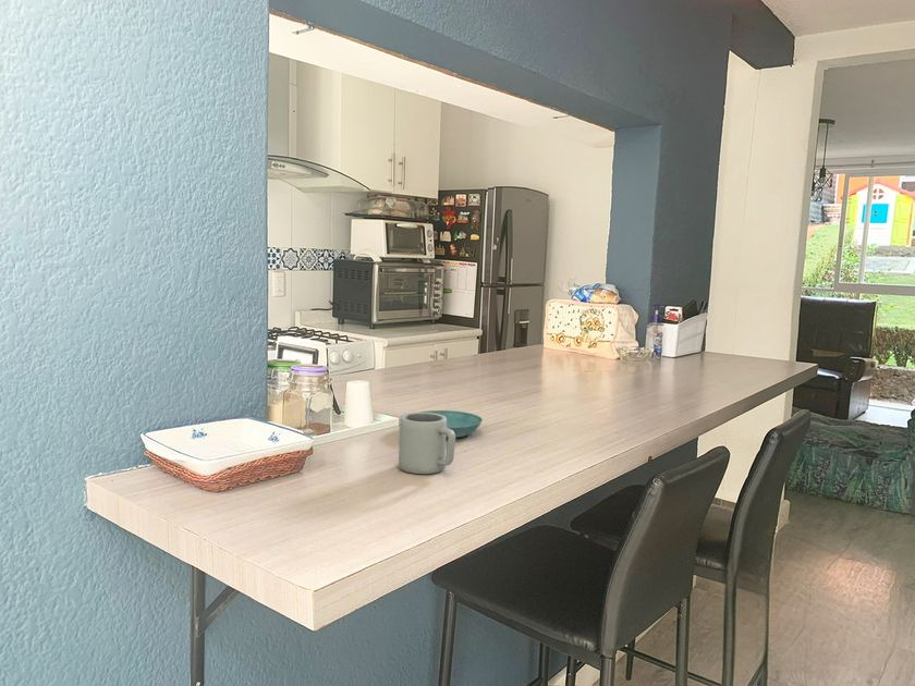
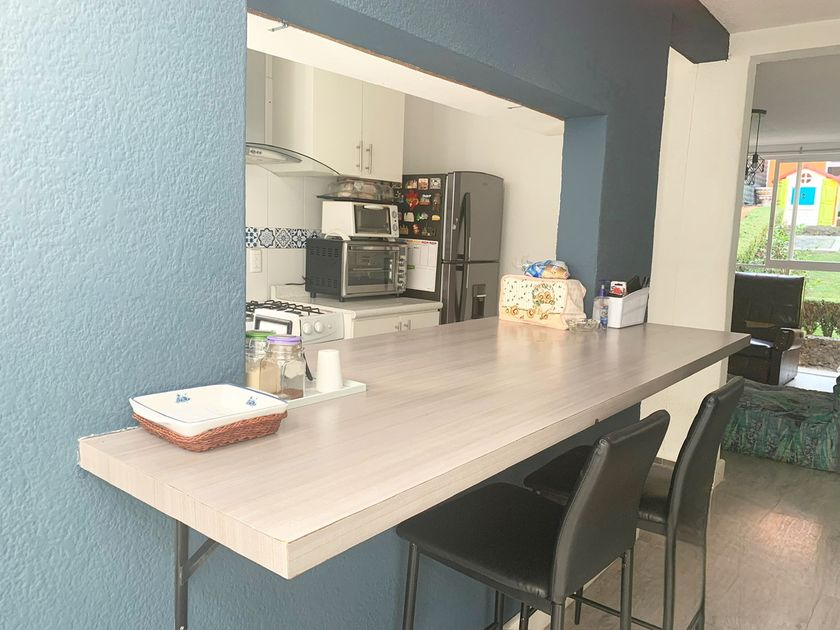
- cup [398,412,456,475]
- saucer [417,409,484,439]
